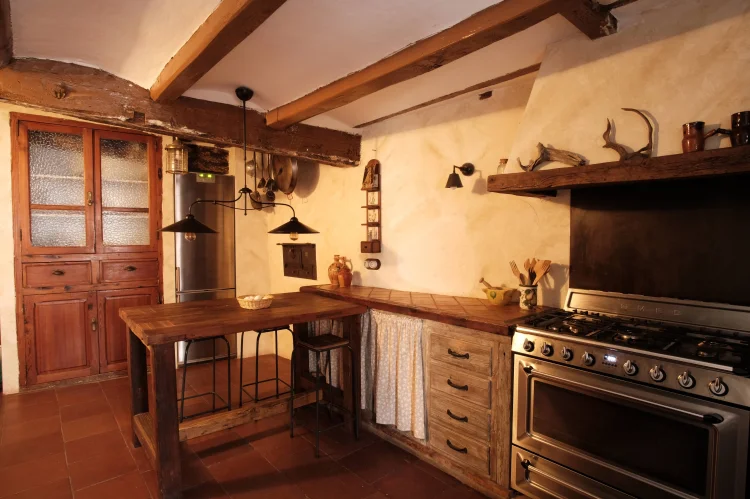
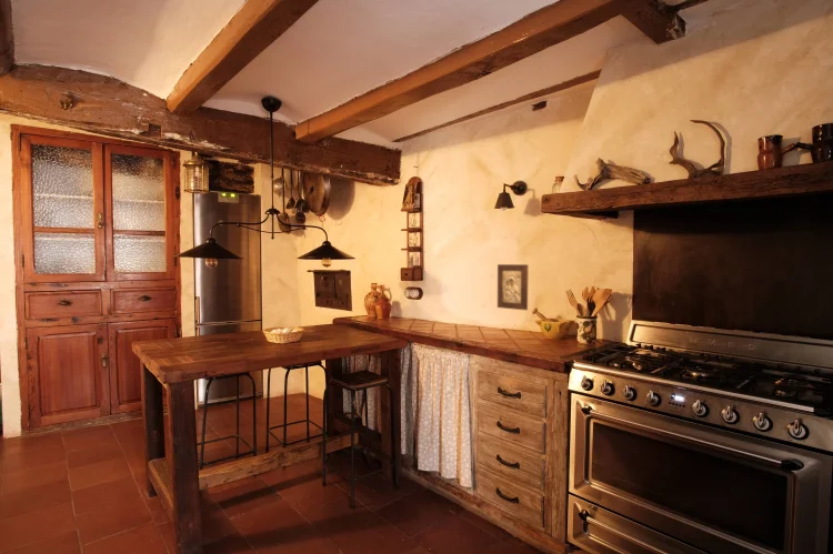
+ religious icon [496,263,530,311]
